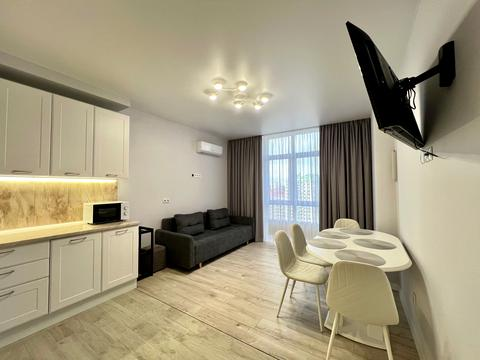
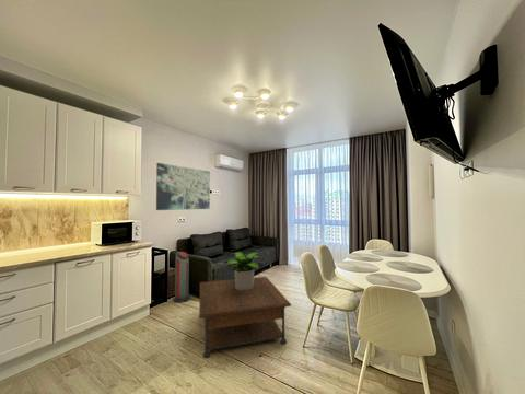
+ wall art [155,162,211,211]
+ coffee table [198,276,292,359]
+ potted plant [222,251,266,291]
+ air purifier [172,251,191,303]
